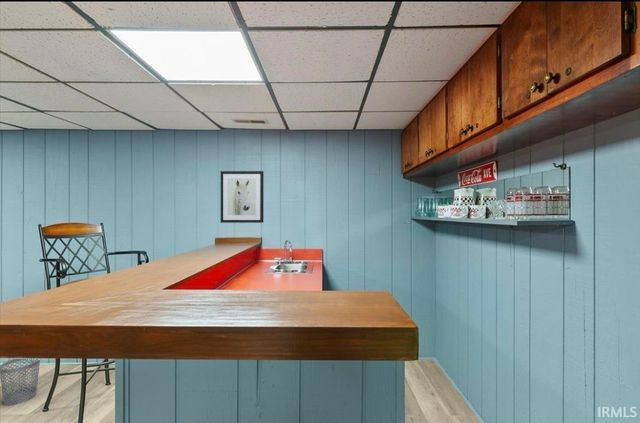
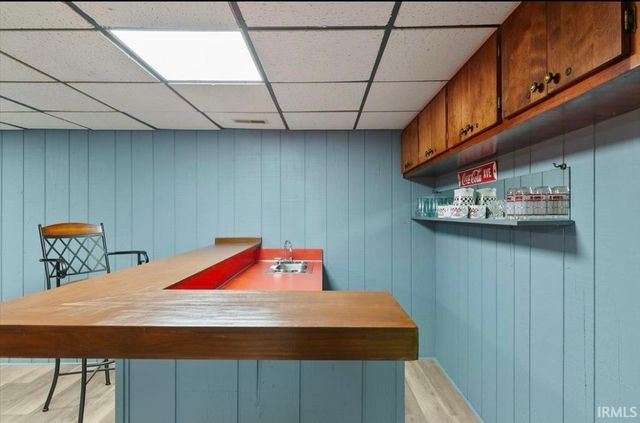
- wastebasket [0,358,41,406]
- wall art [220,170,265,224]
